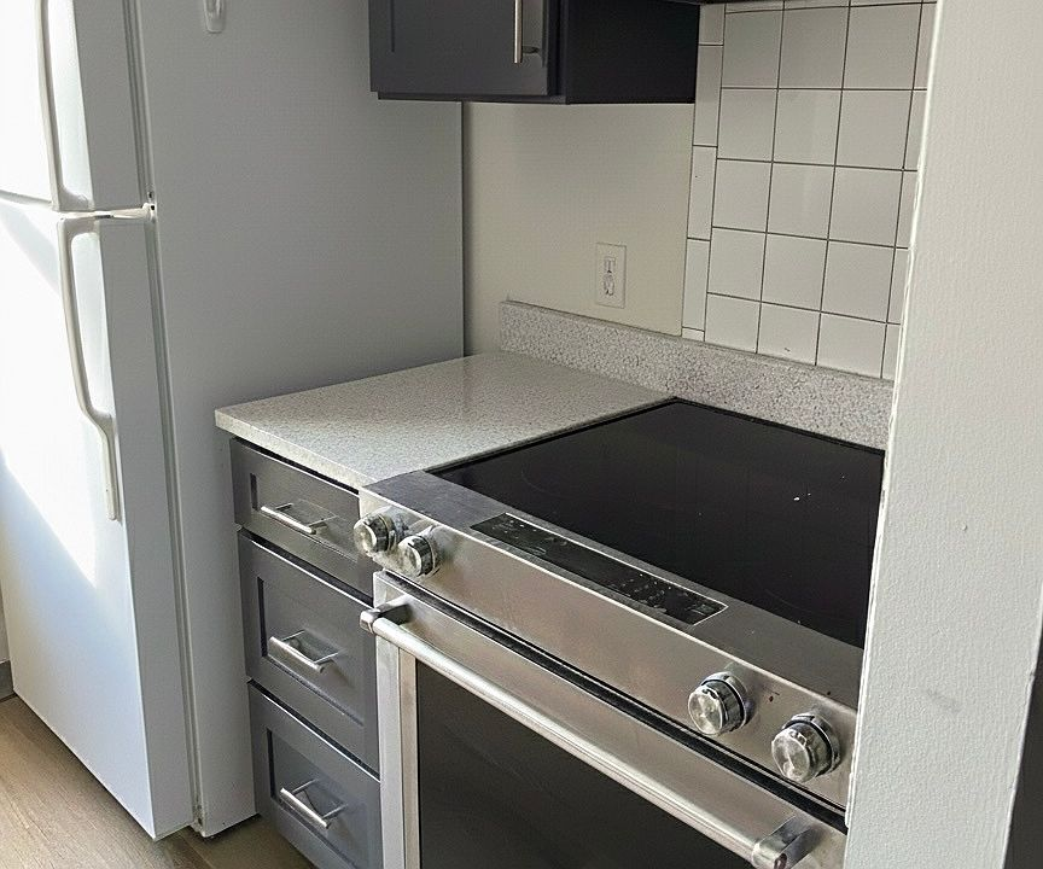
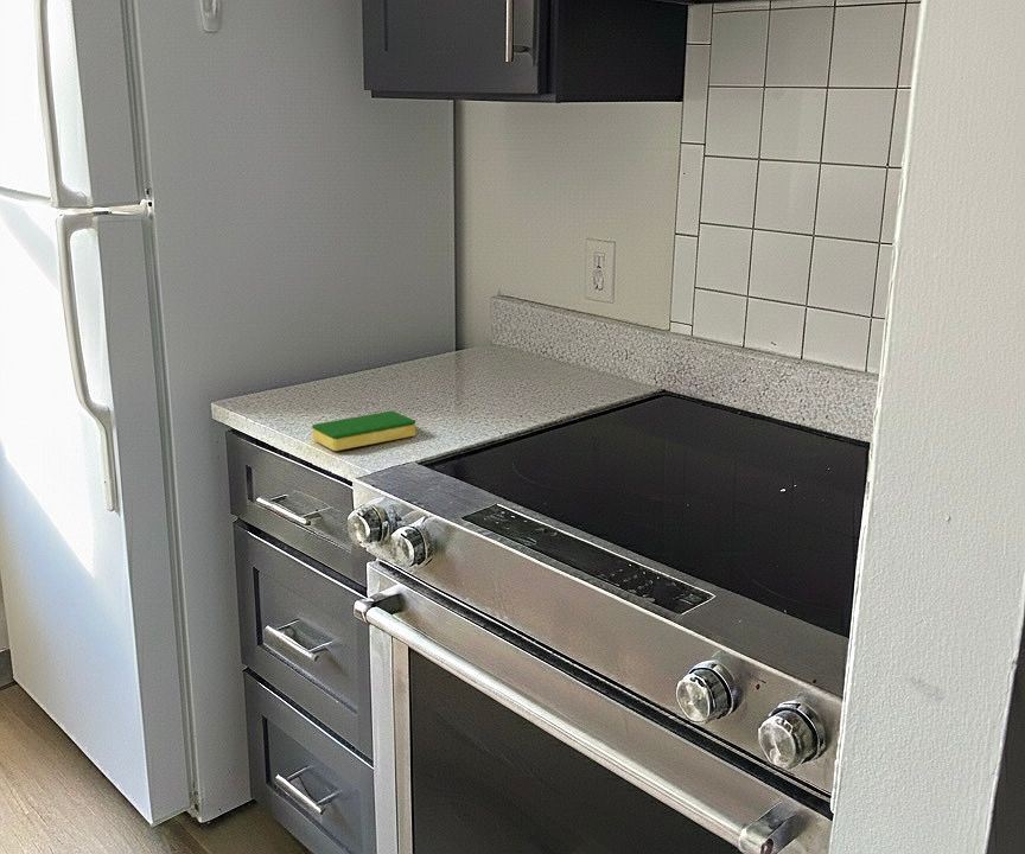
+ dish sponge [311,409,416,452]
